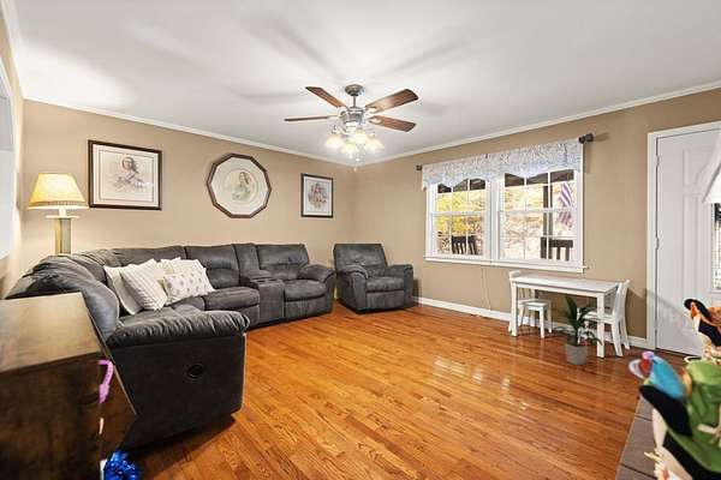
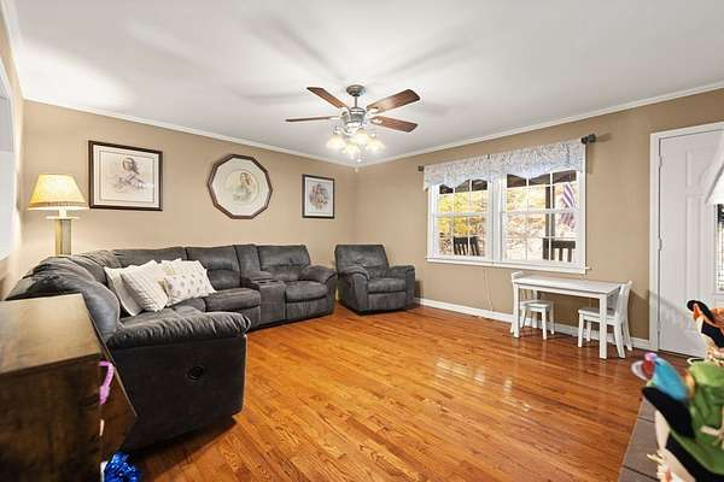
- indoor plant [549,293,604,366]
